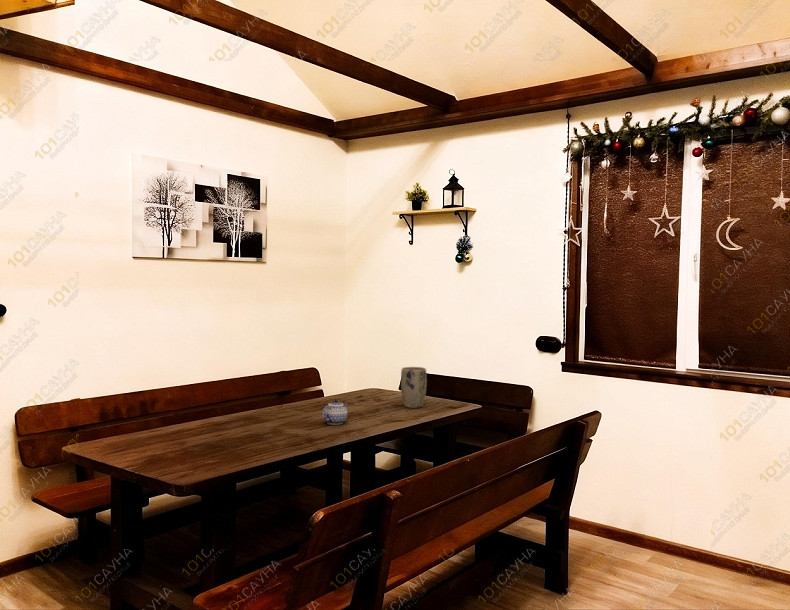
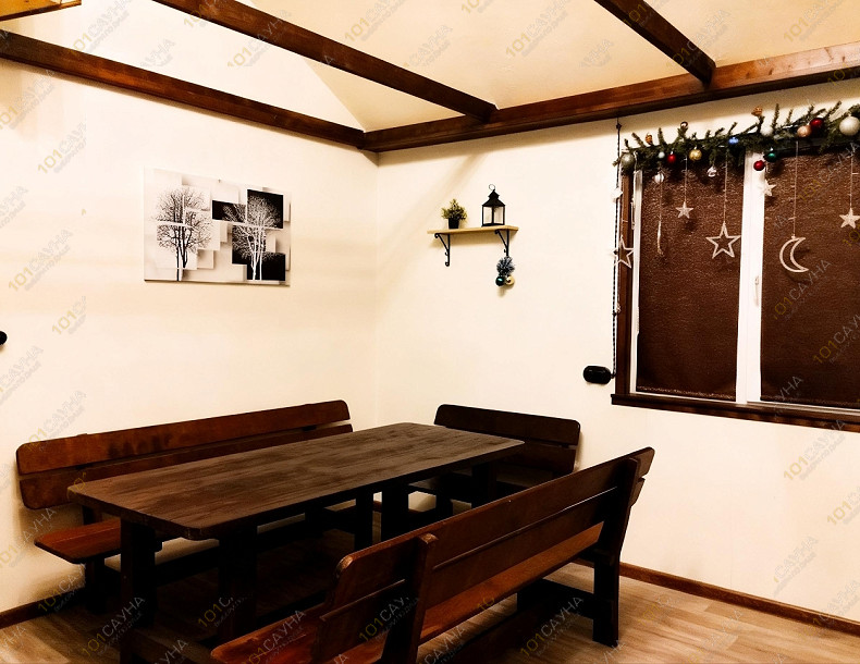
- teapot [321,398,349,426]
- plant pot [400,366,428,409]
